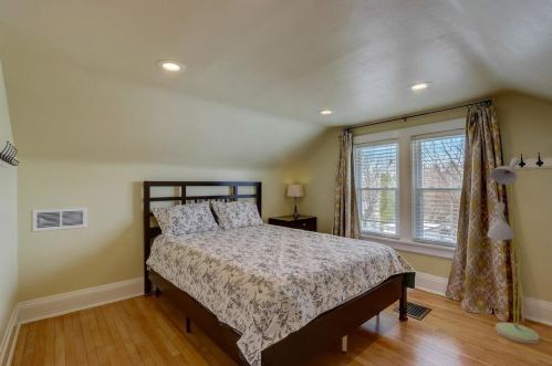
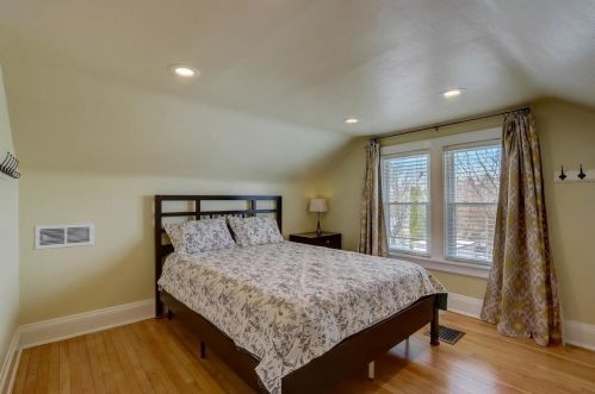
- floor lamp [487,156,541,345]
